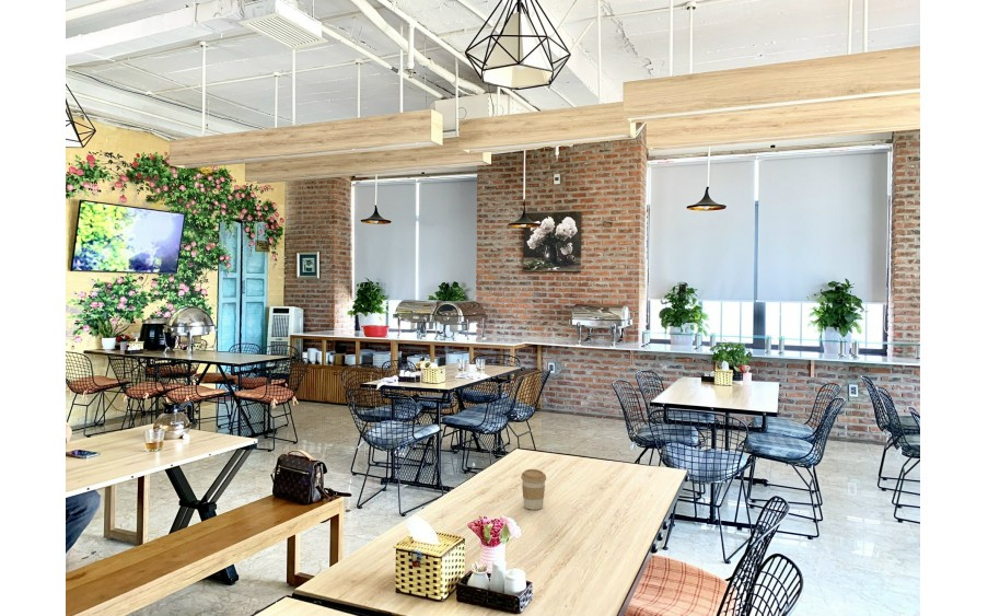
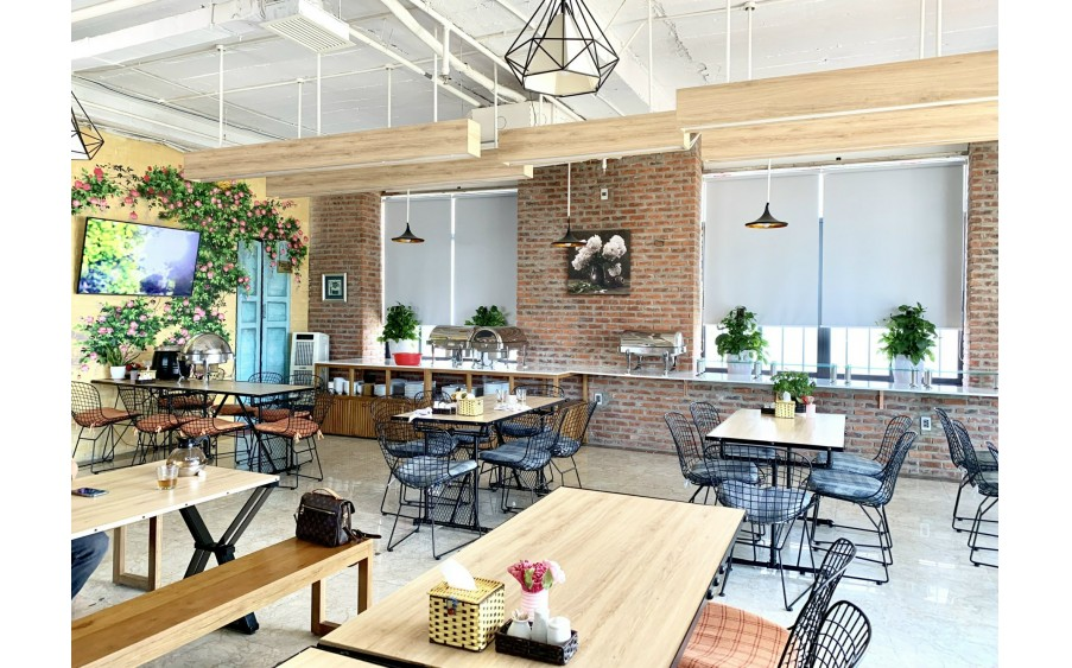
- coffee cup [520,468,547,511]
